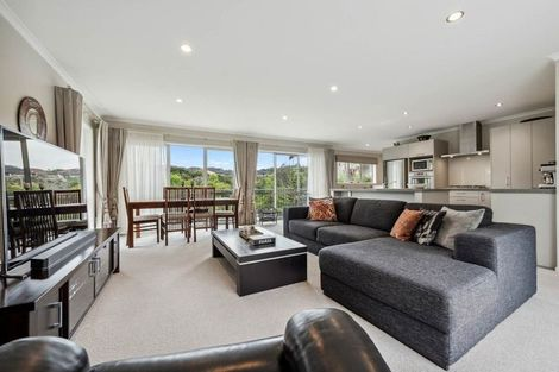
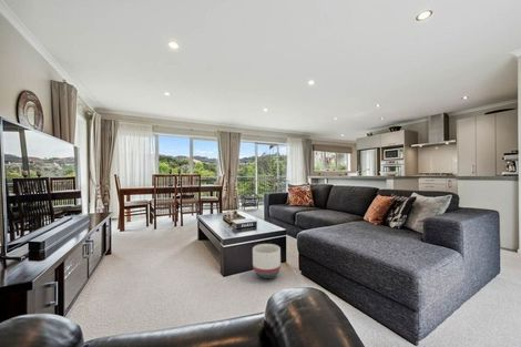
+ planter [252,243,282,279]
